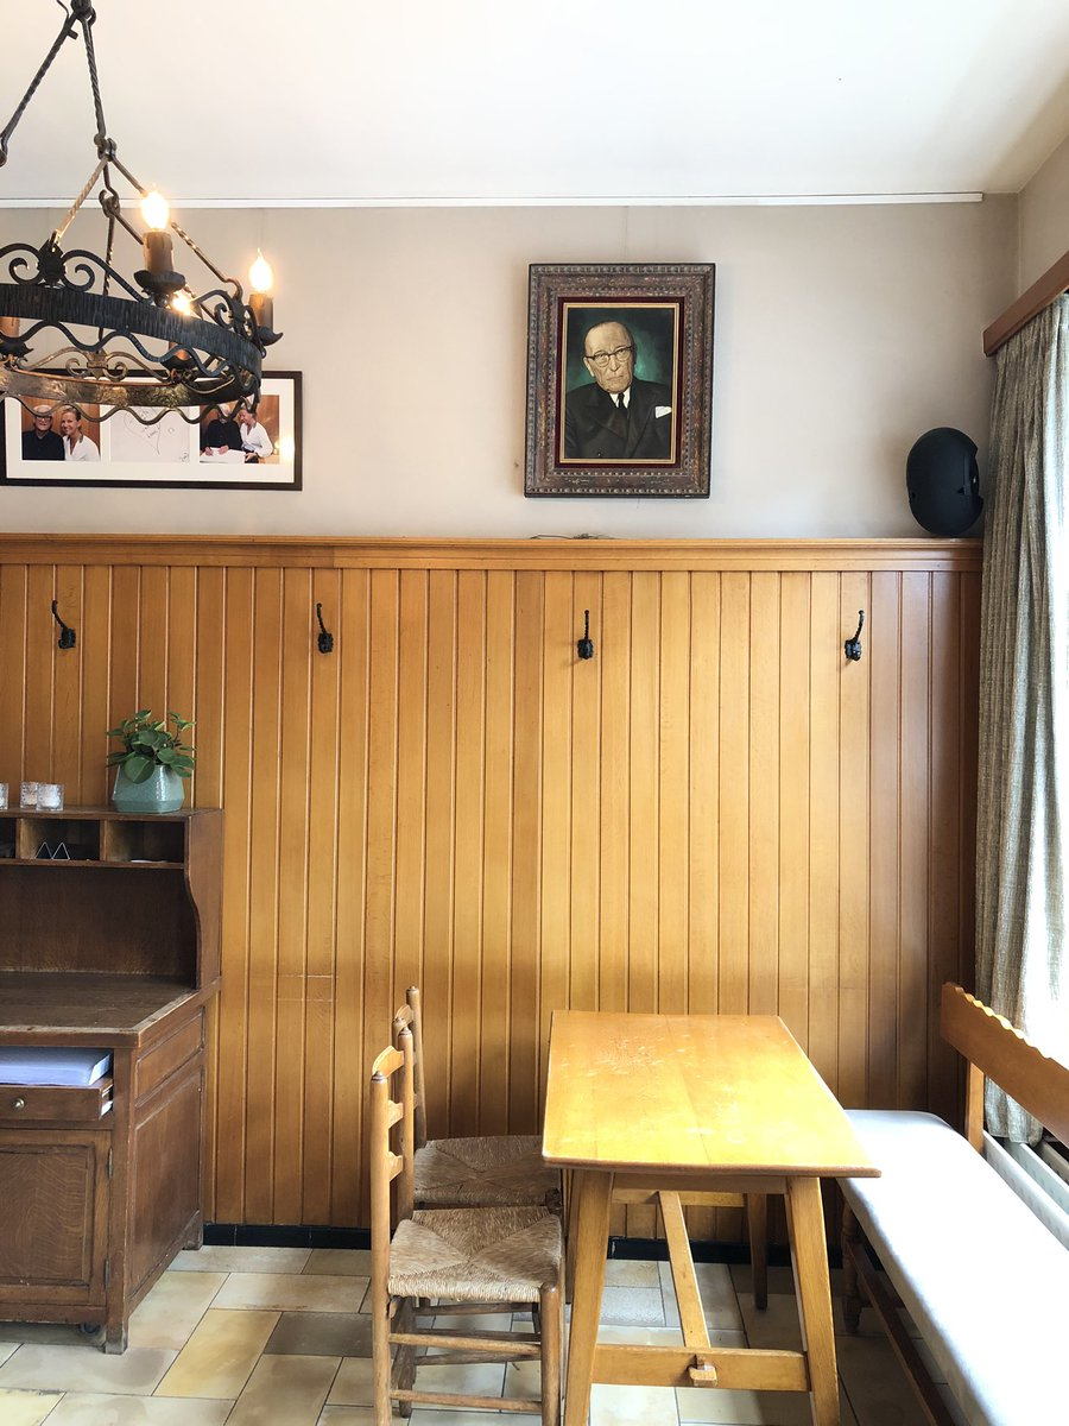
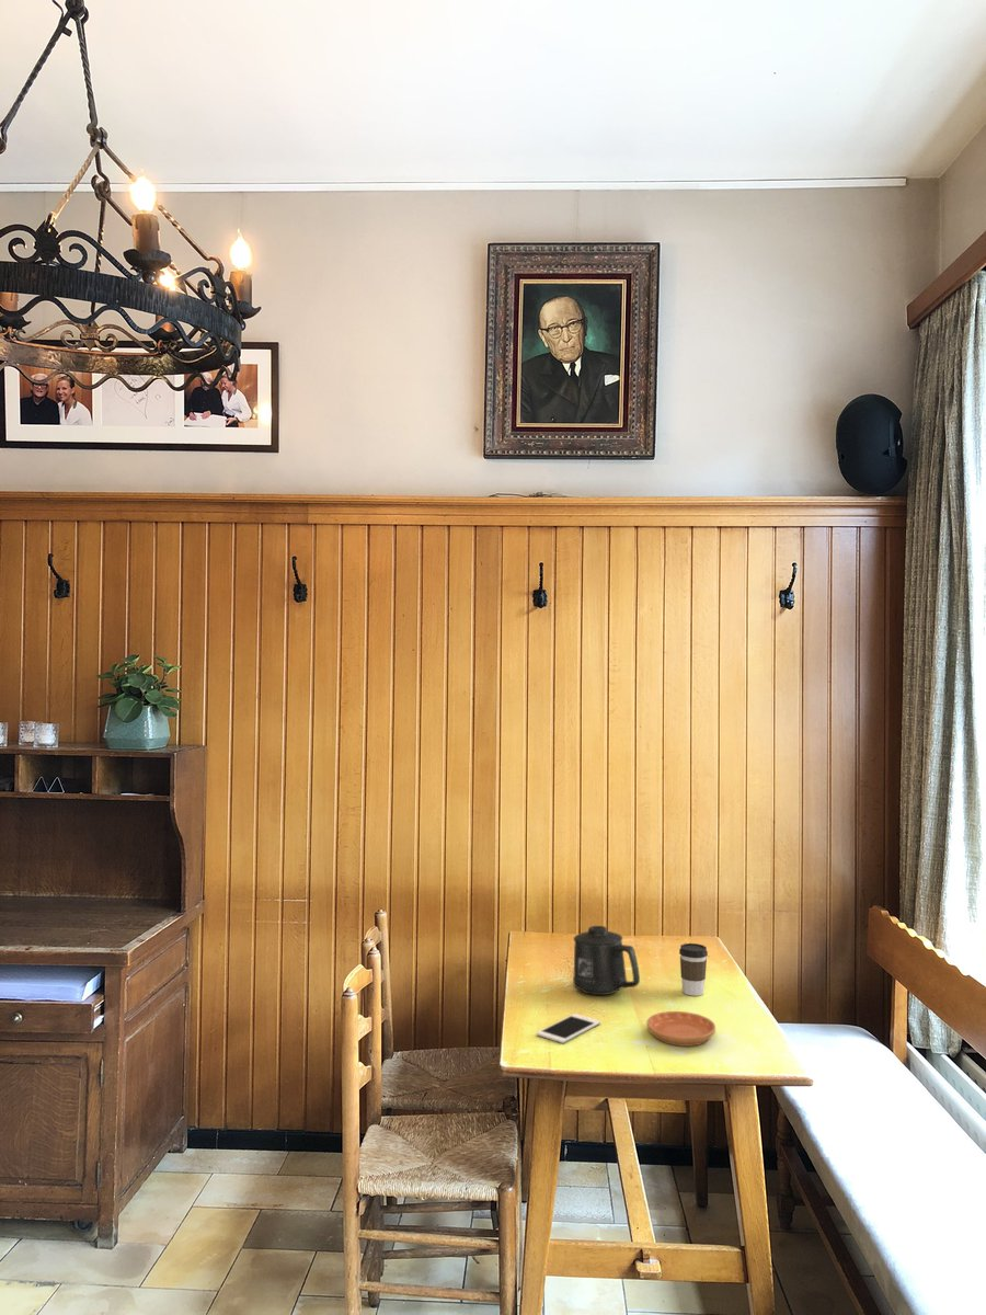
+ mug [572,925,641,996]
+ cell phone [536,1013,601,1044]
+ saucer [645,1010,716,1048]
+ coffee cup [678,942,709,997]
